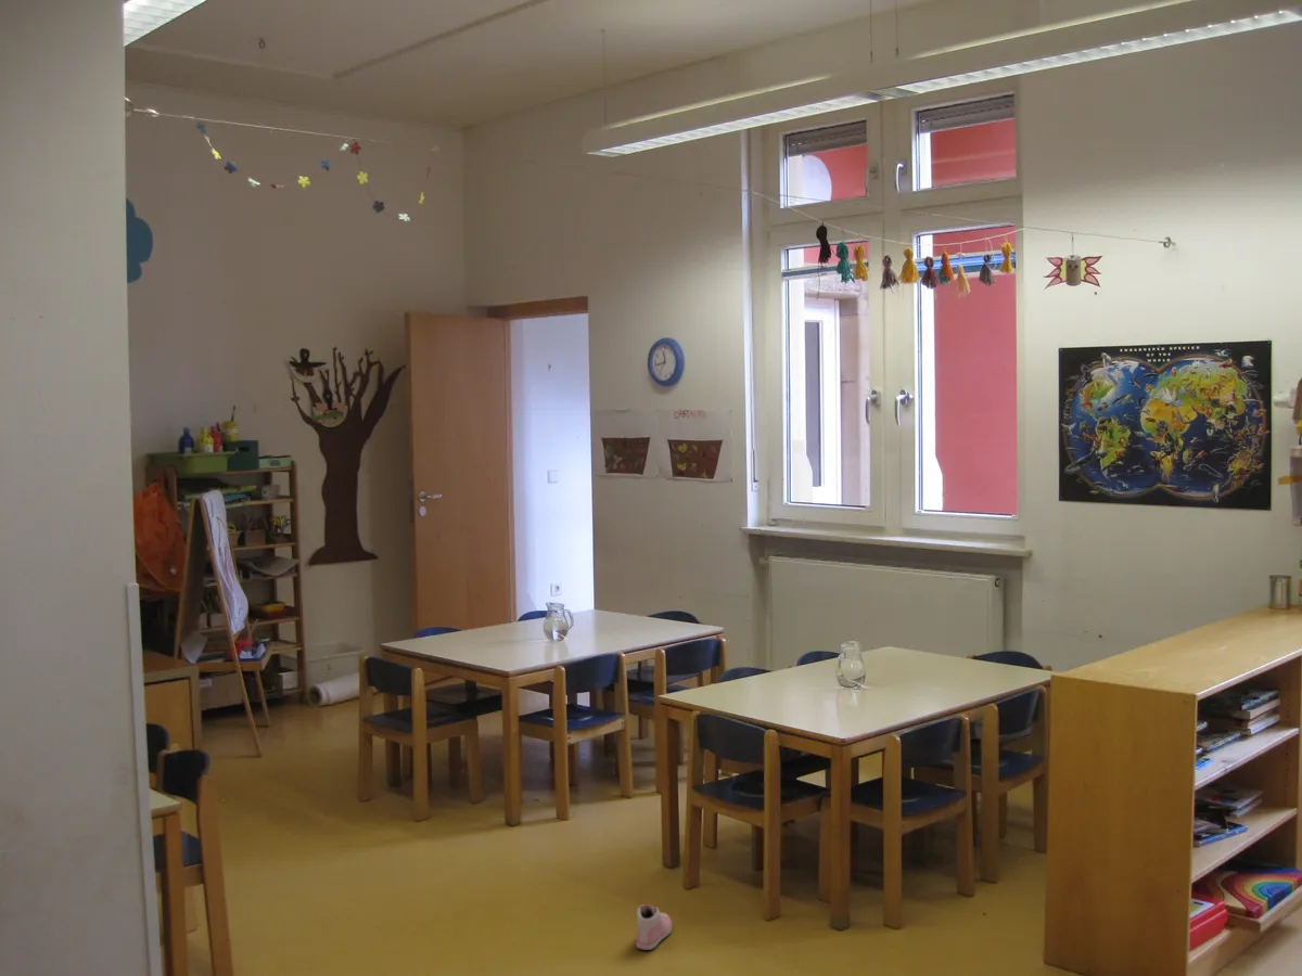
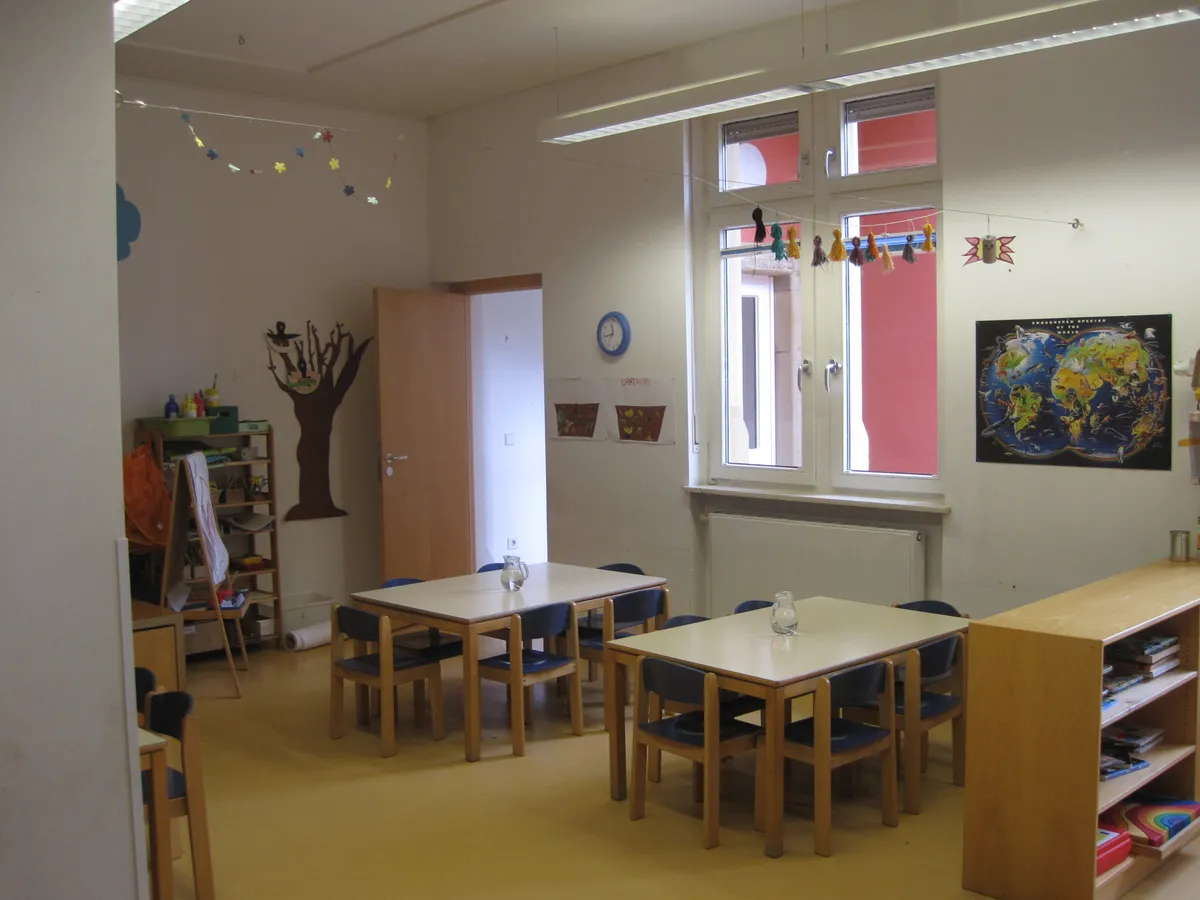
- sneaker [636,903,673,951]
